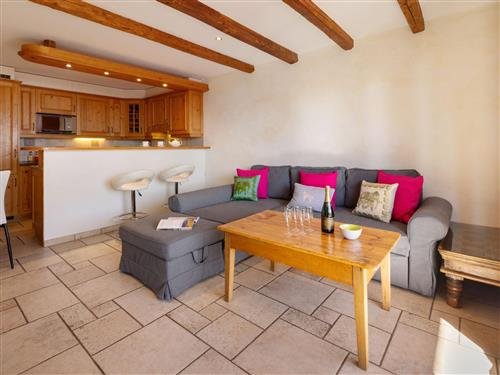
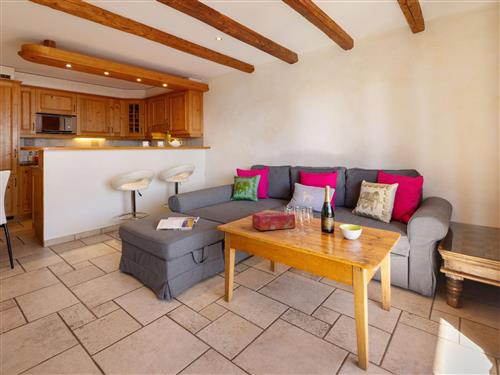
+ tissue box [251,211,296,231]
